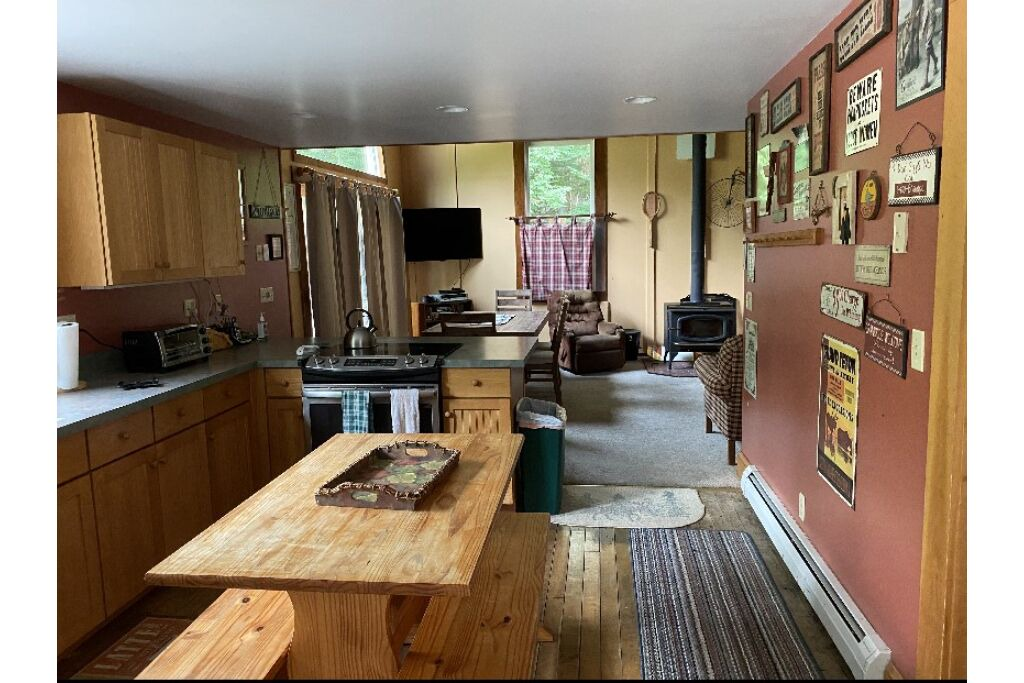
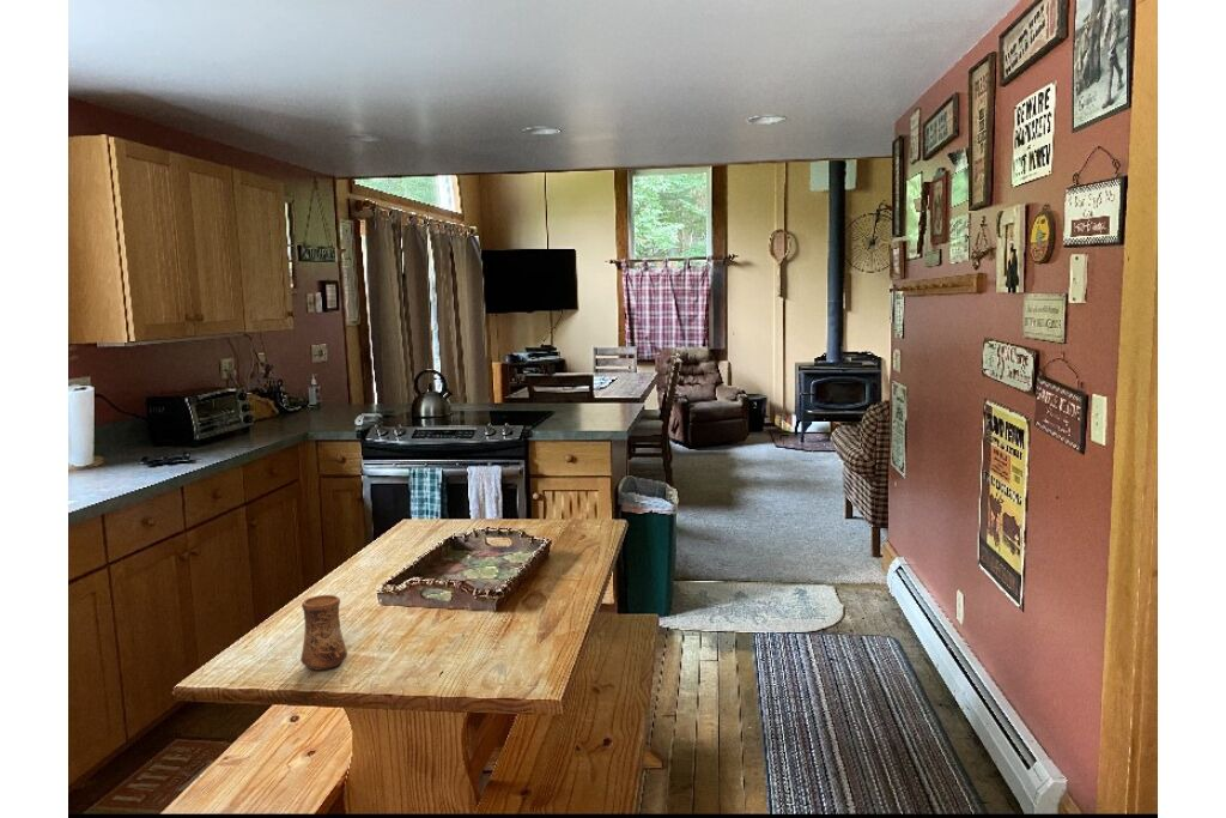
+ cup [299,594,348,671]
